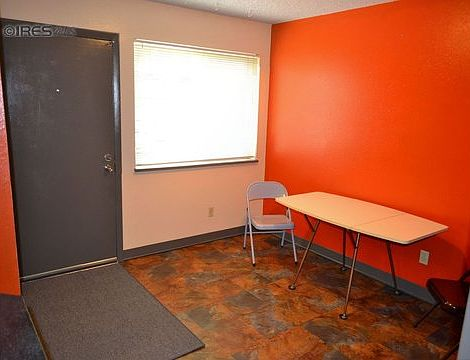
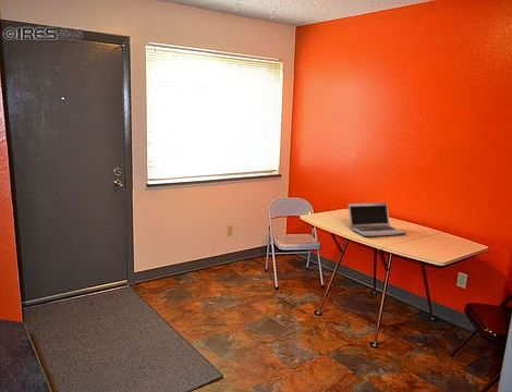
+ laptop [348,201,407,237]
